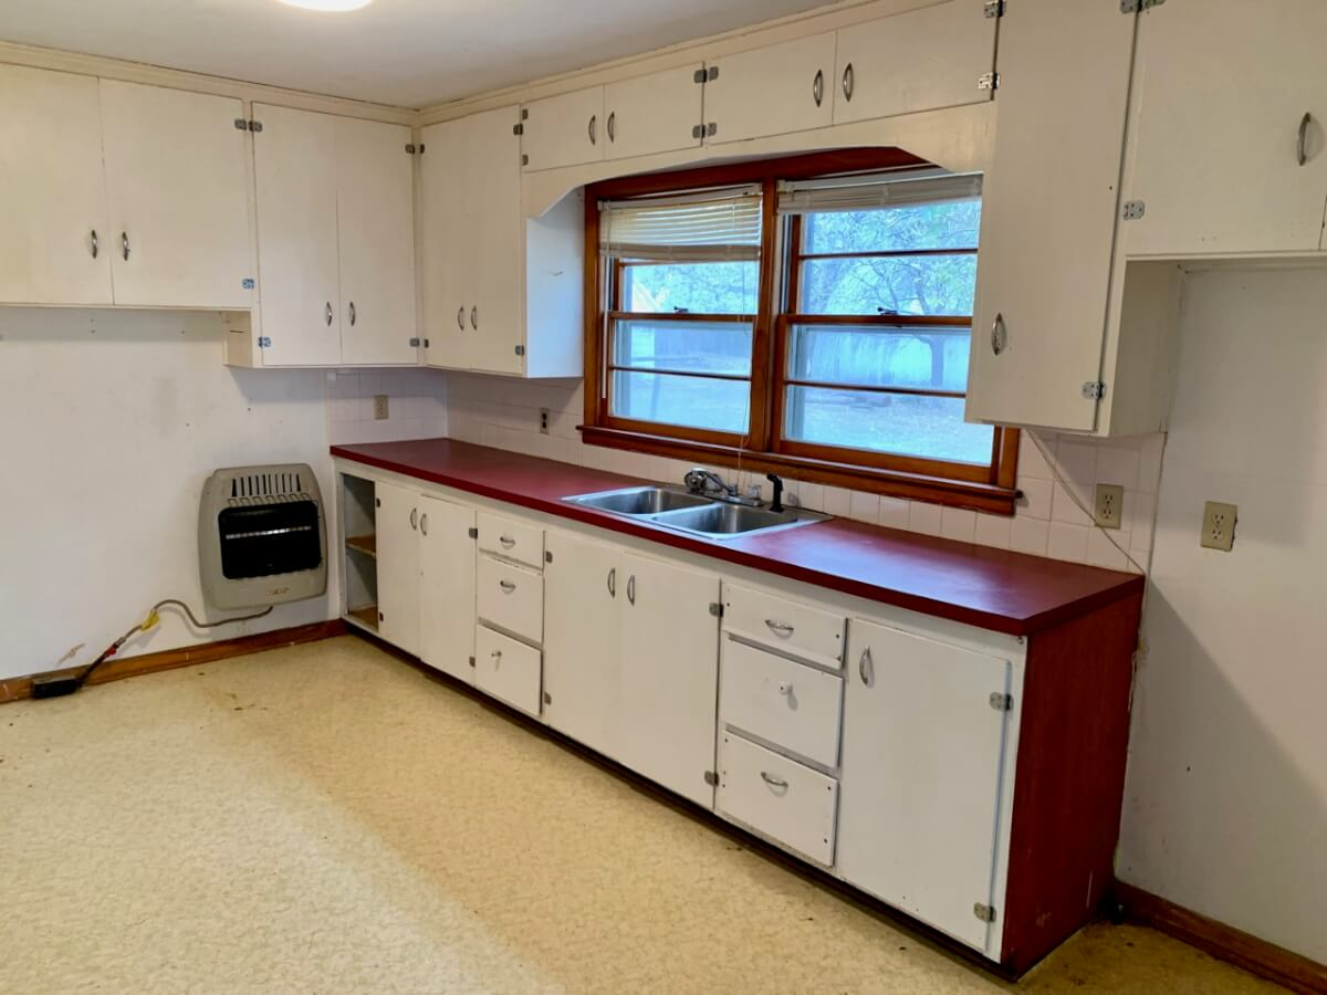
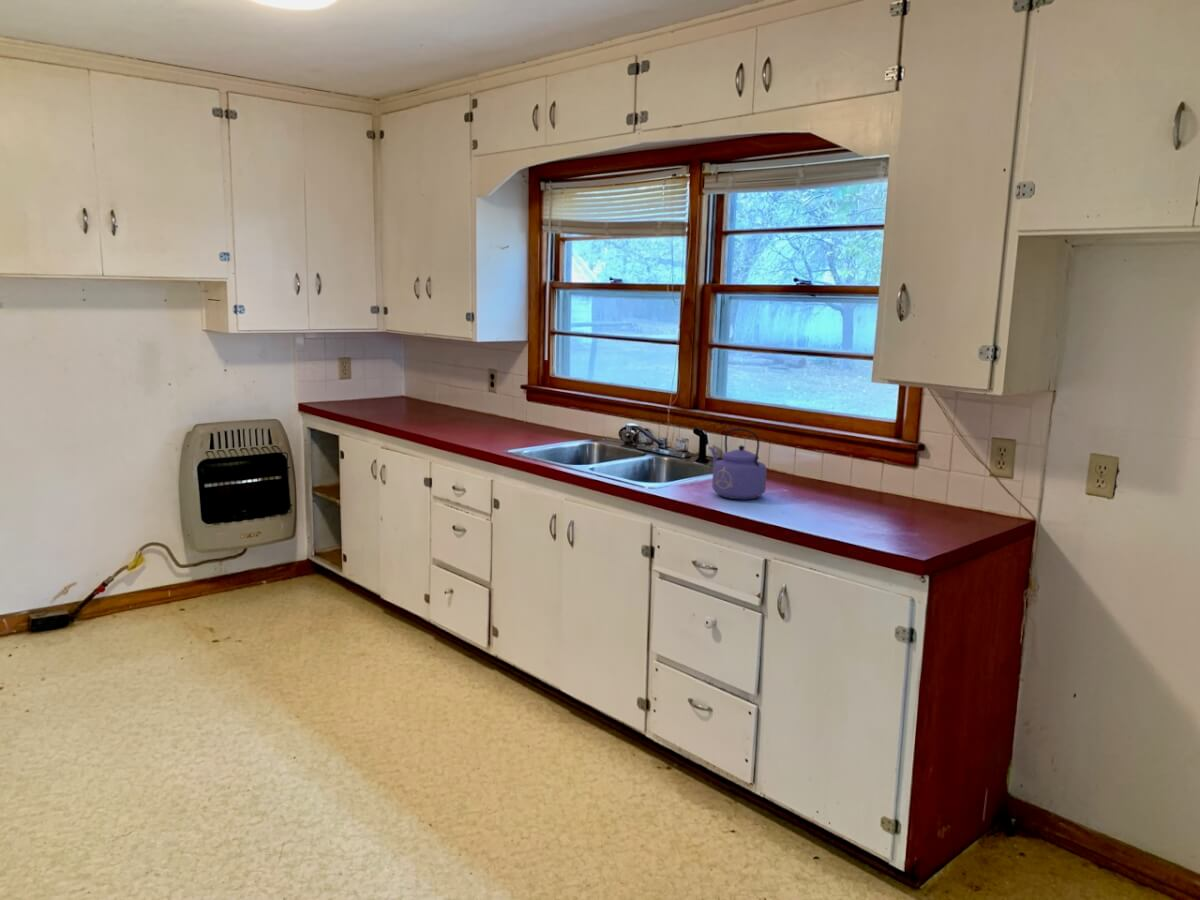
+ kettle [708,427,768,501]
